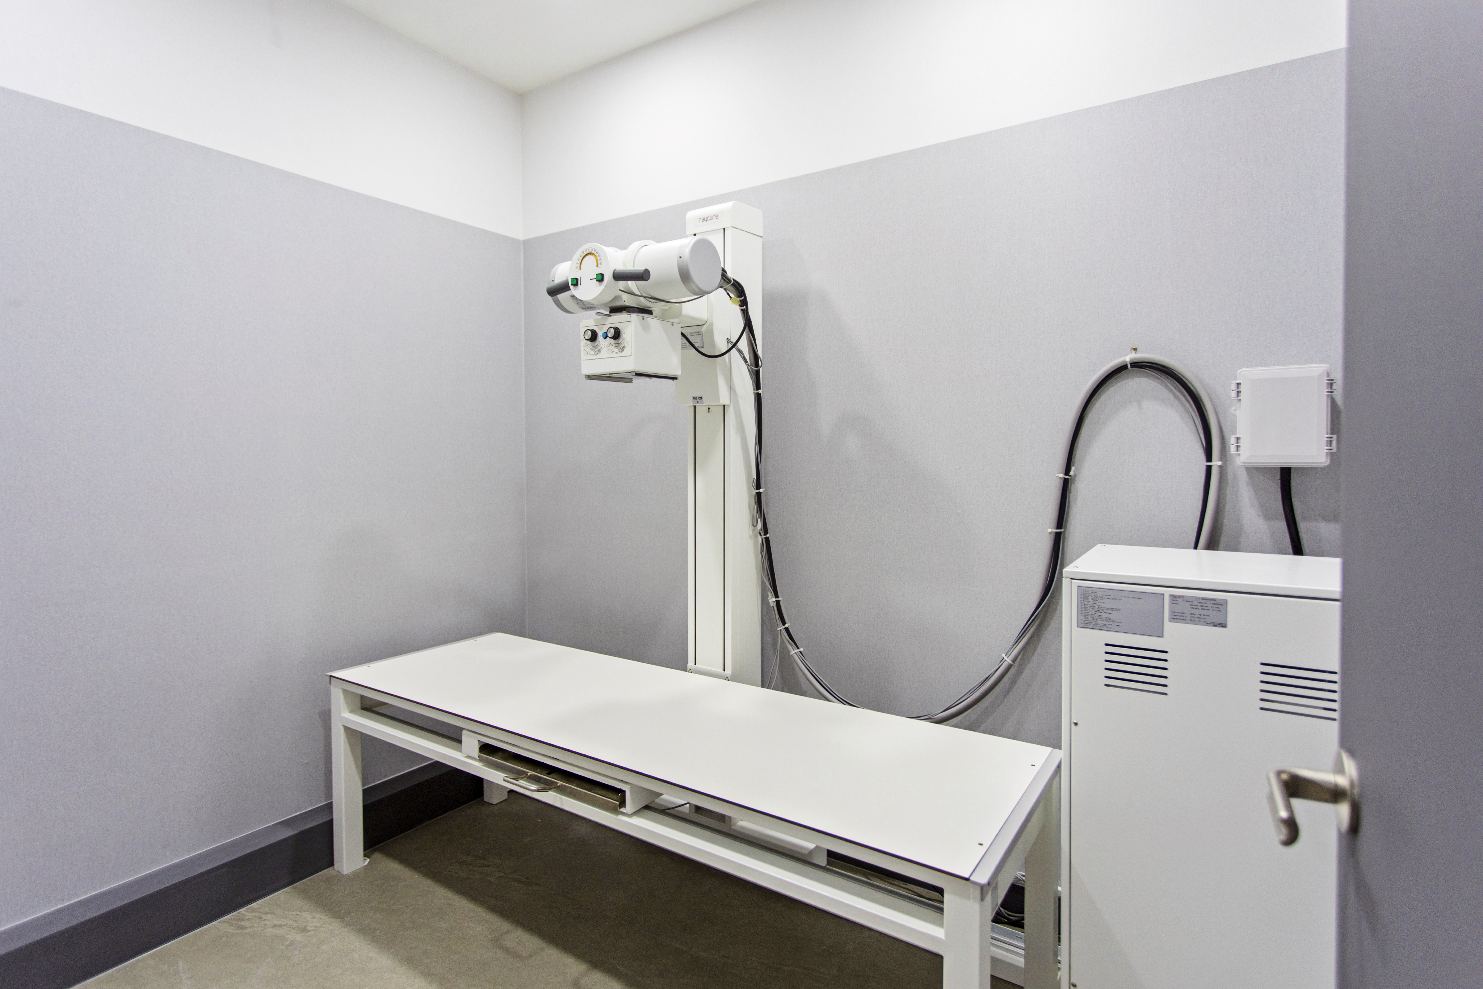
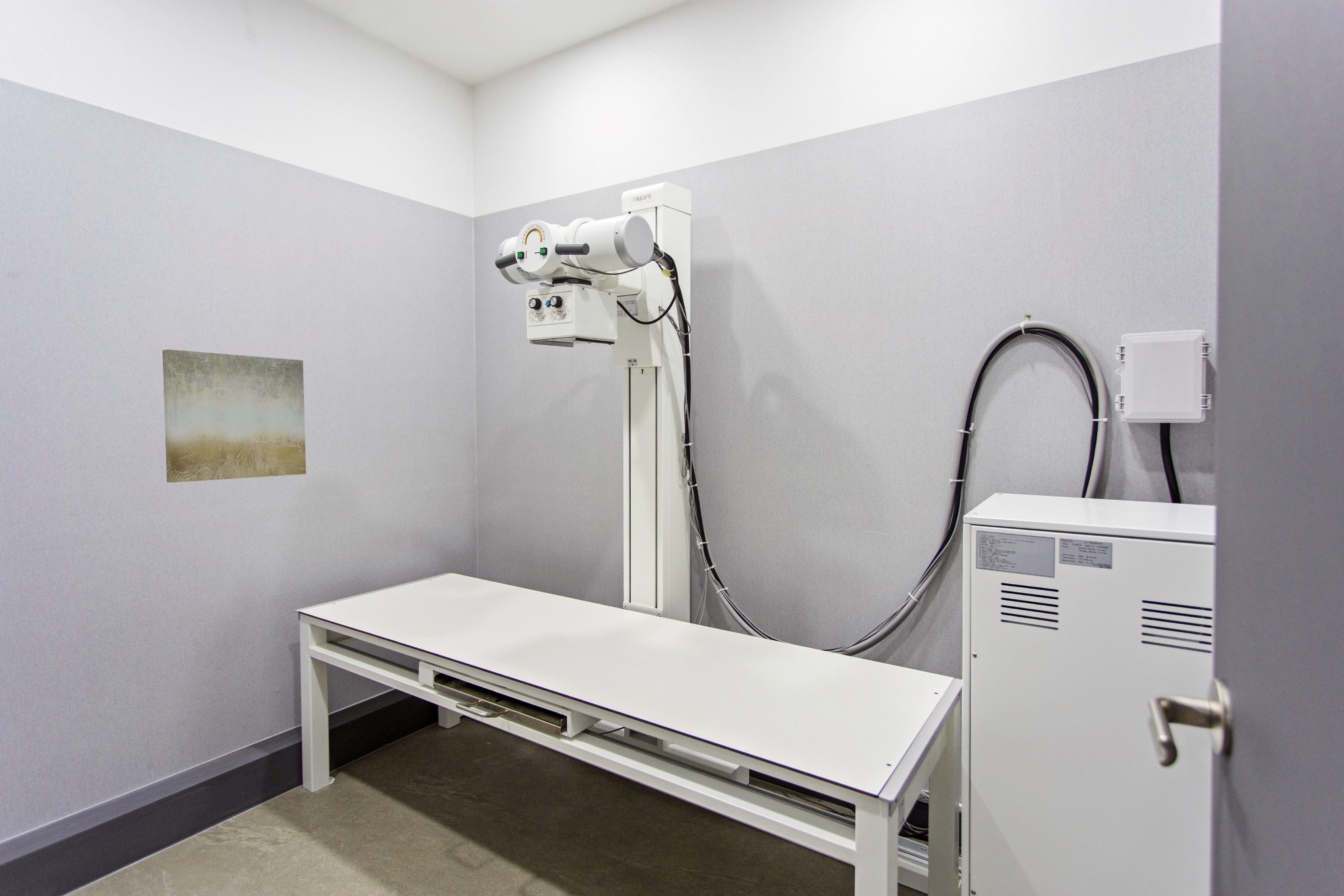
+ wall art [162,349,306,483]
